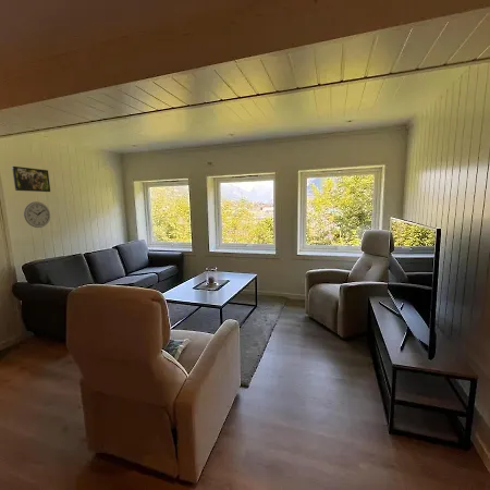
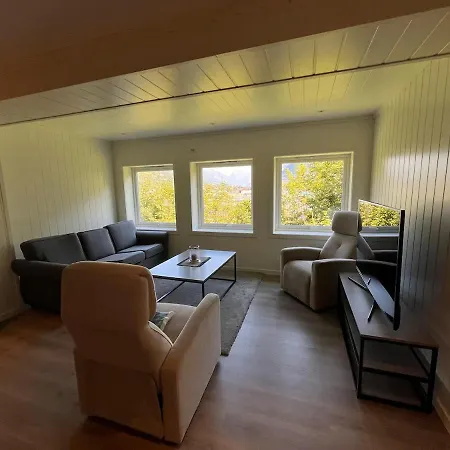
- wall clock [23,200,51,229]
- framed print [11,166,51,193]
